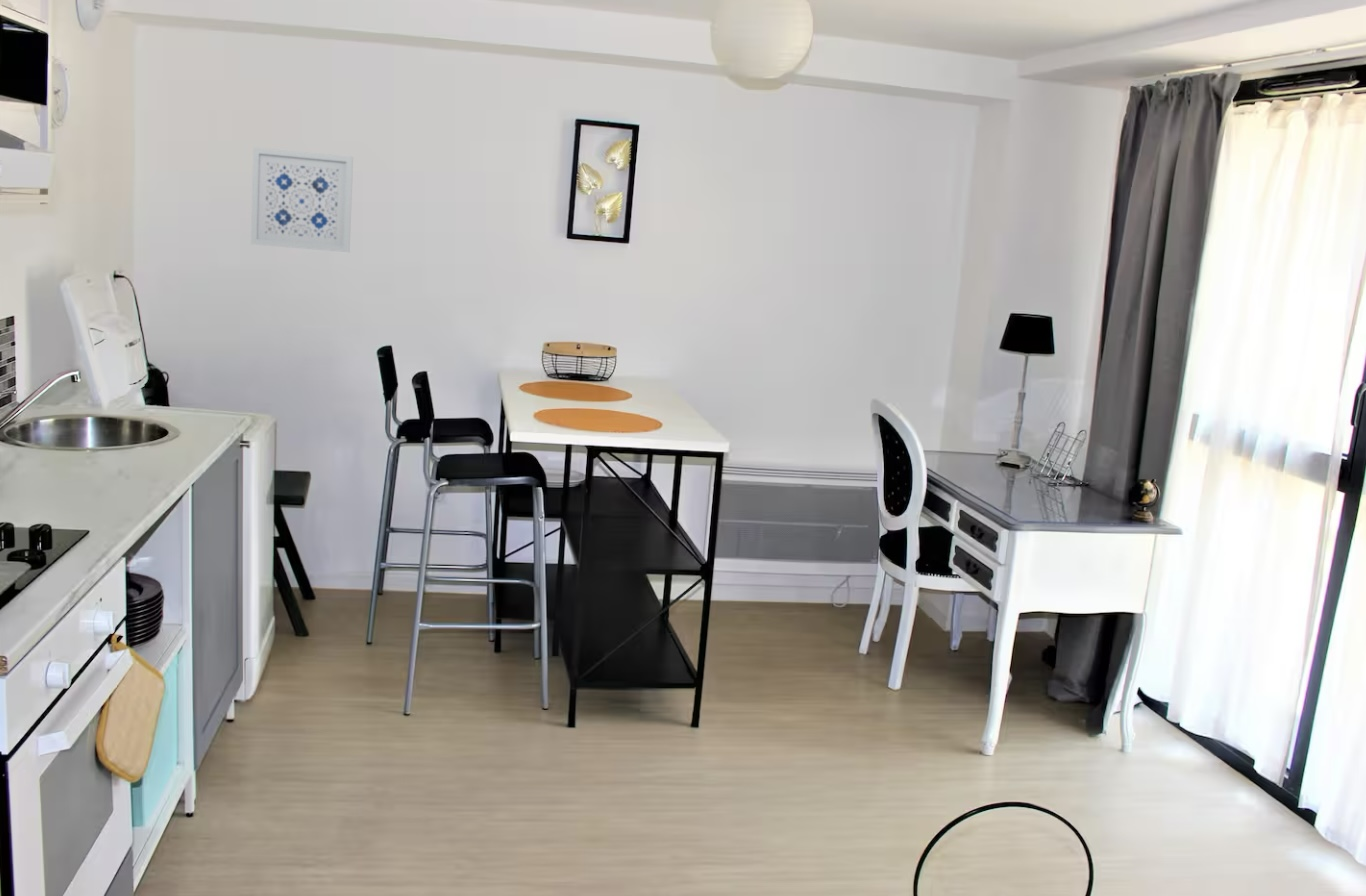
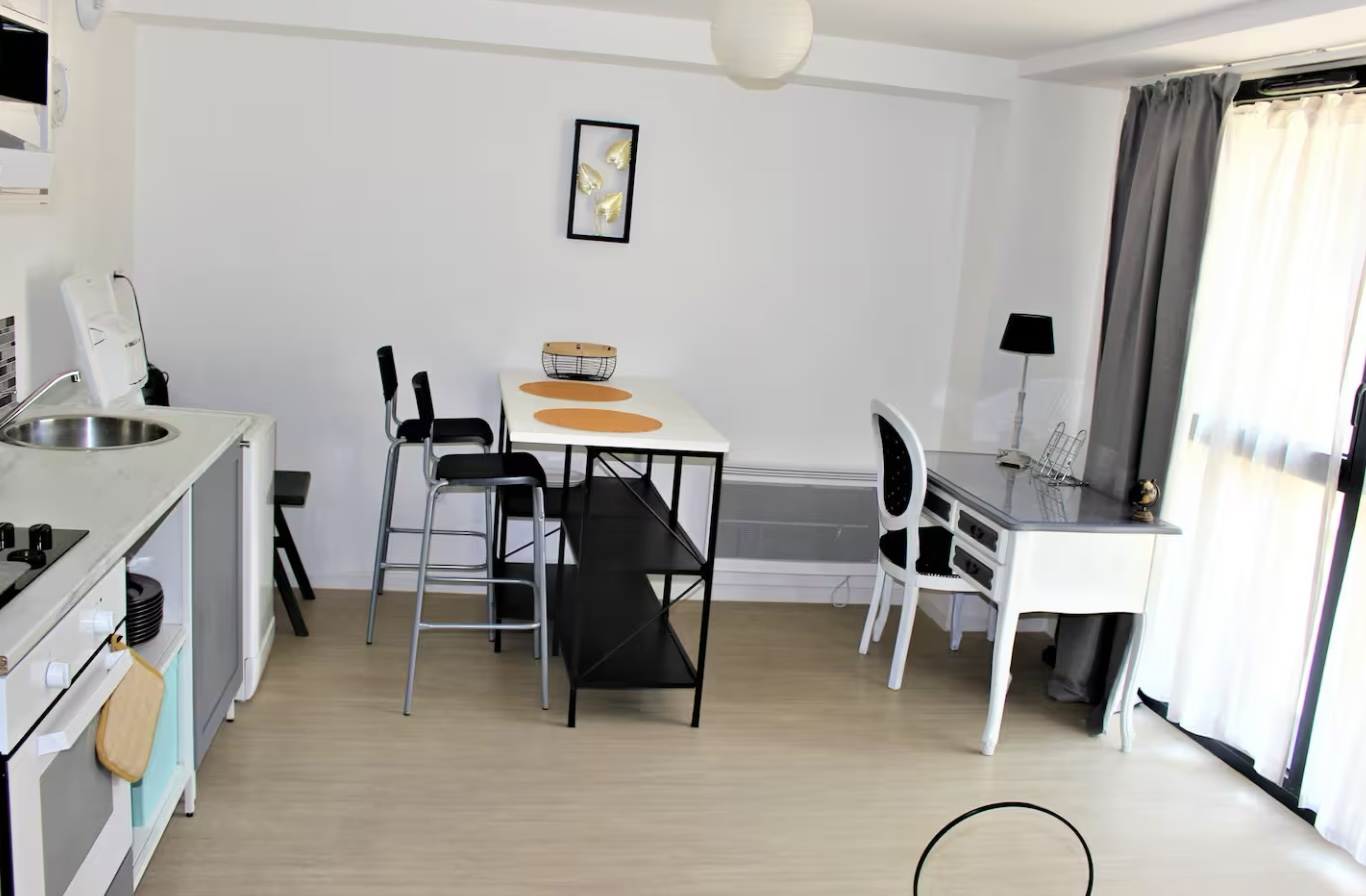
- wall art [250,146,354,253]
